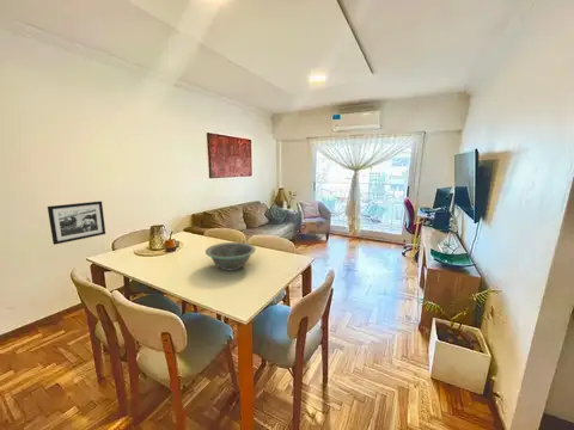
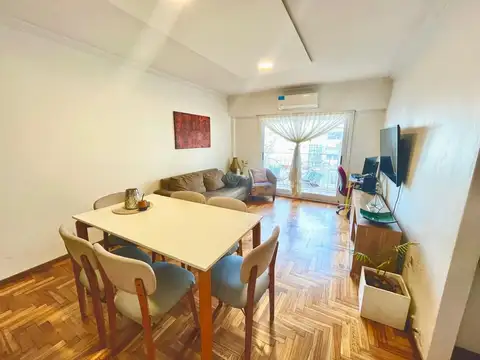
- picture frame [47,201,106,246]
- decorative bowl [204,241,257,272]
